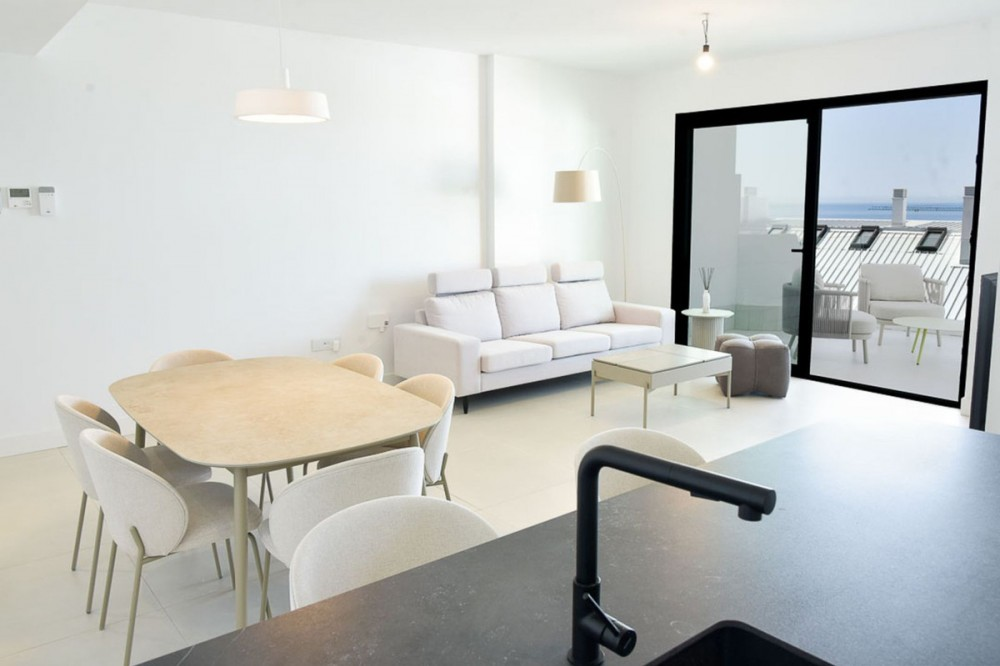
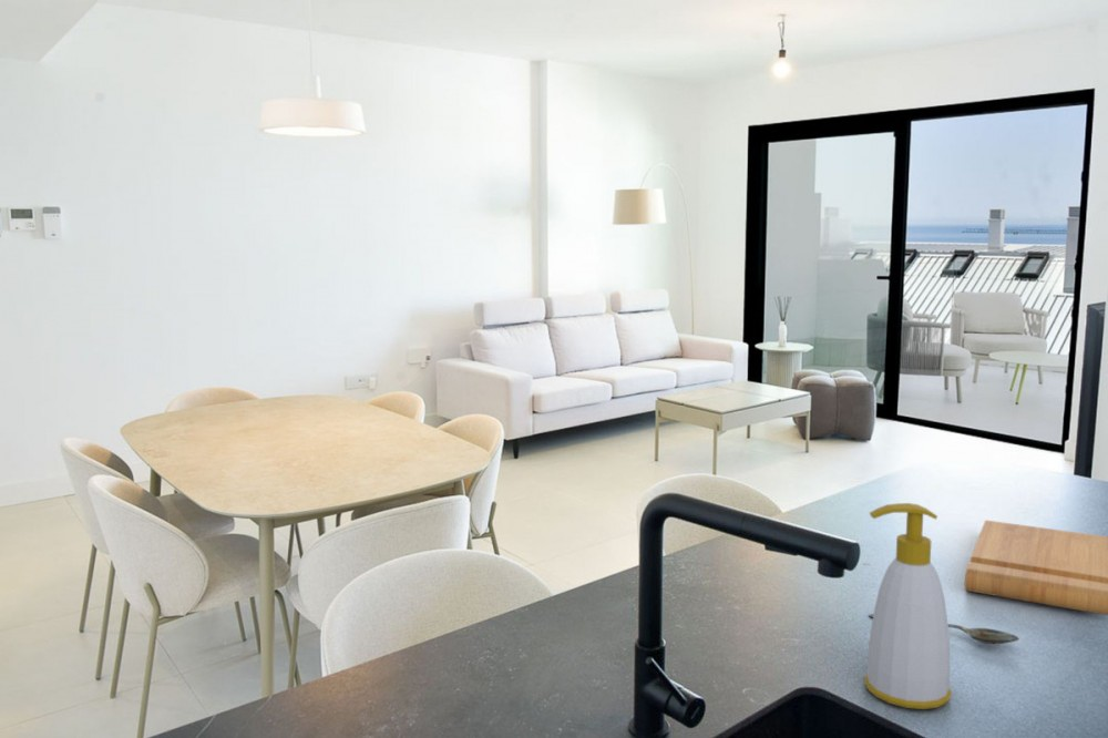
+ cutting board [964,520,1108,616]
+ soap bottle [863,502,953,710]
+ spoon [868,613,1020,645]
